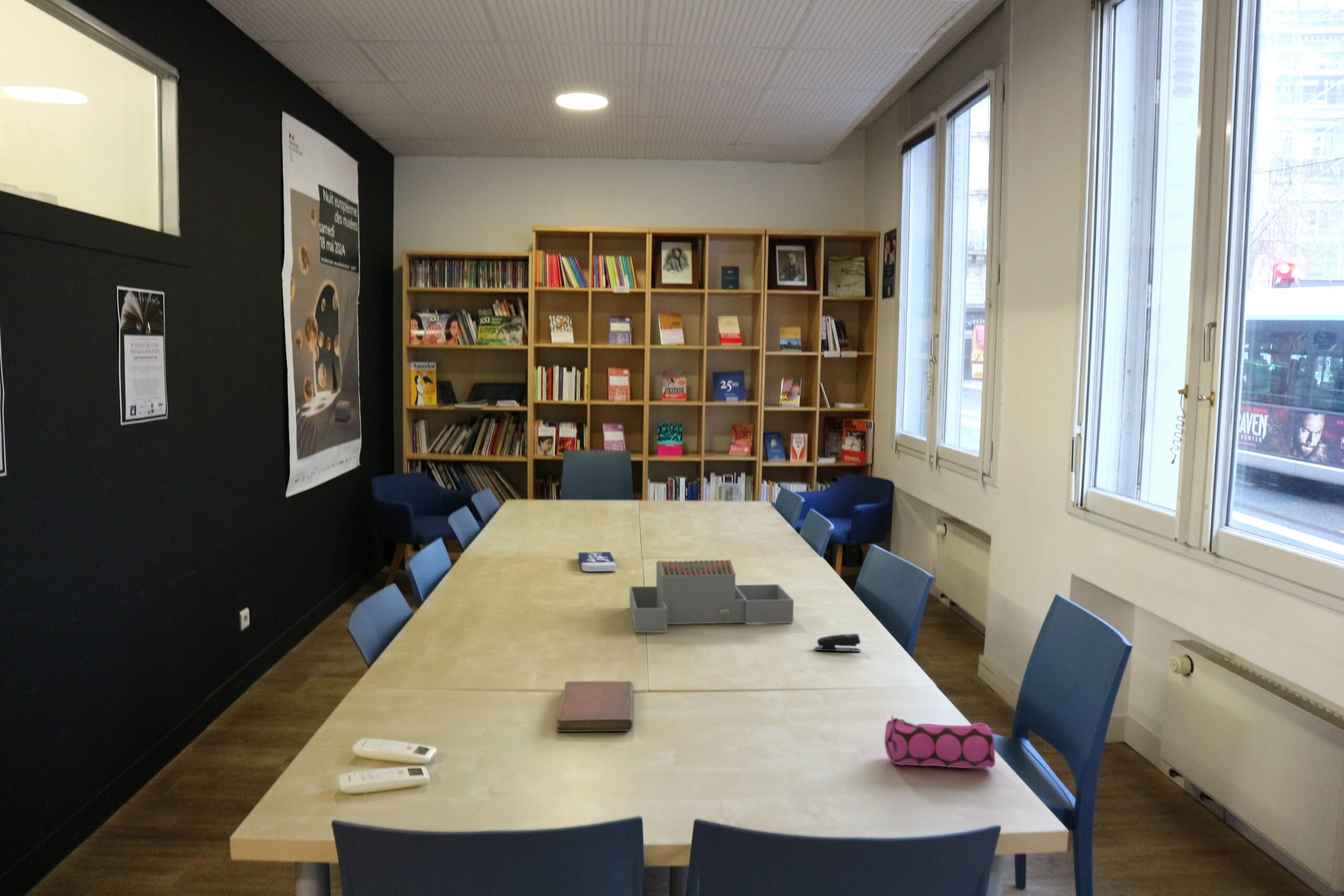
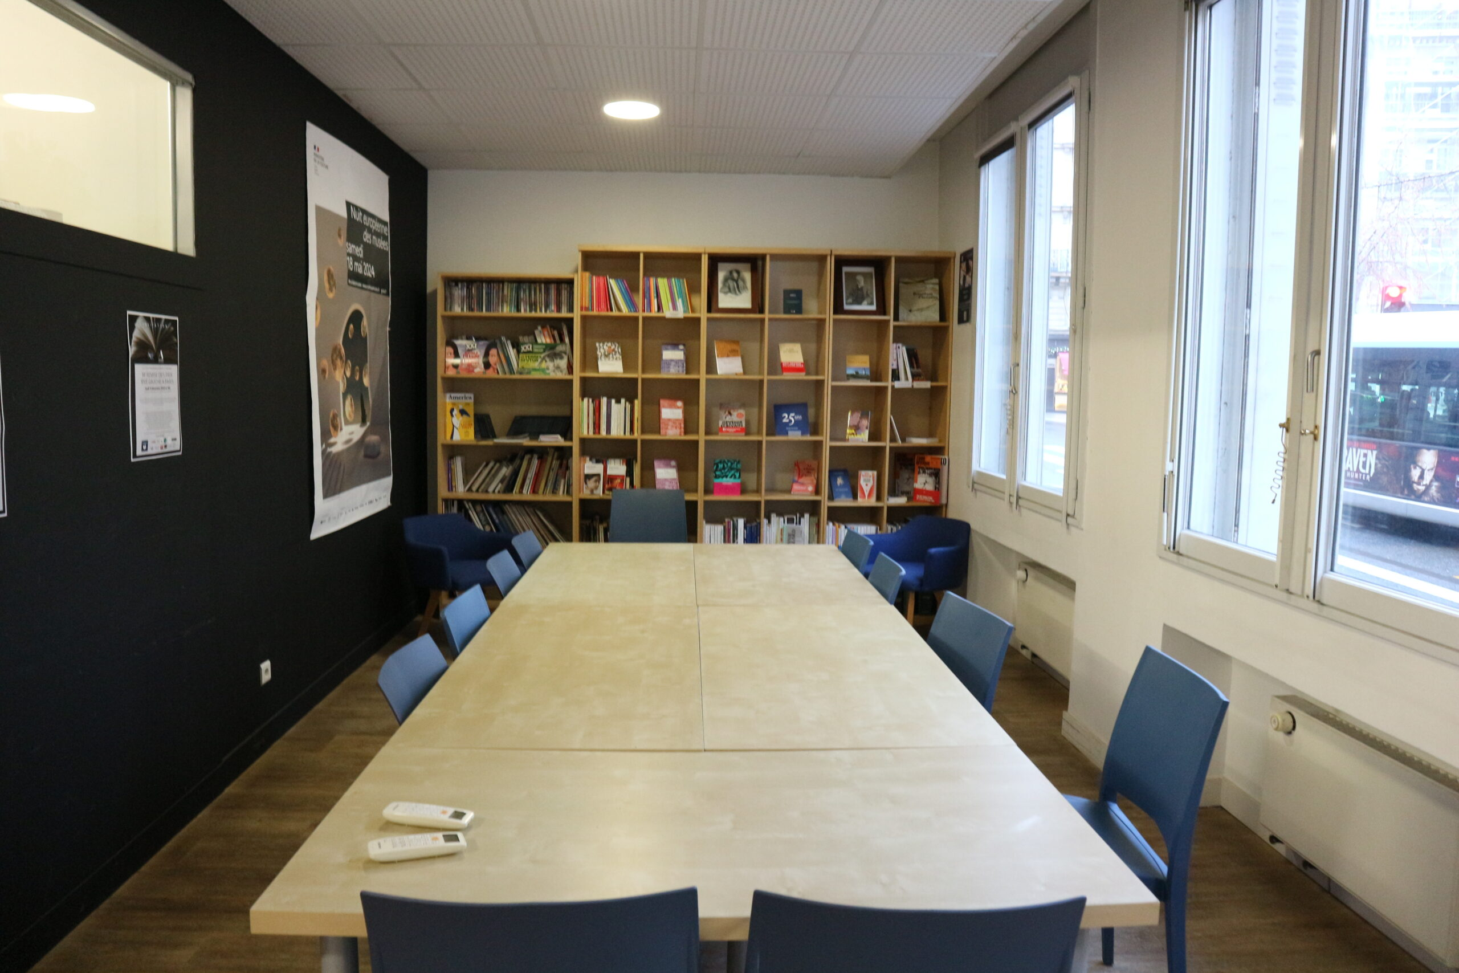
- notebook [556,680,634,732]
- stapler [814,633,862,652]
- pencil case [884,715,996,768]
- architectural model [629,559,794,633]
- book [578,551,616,572]
